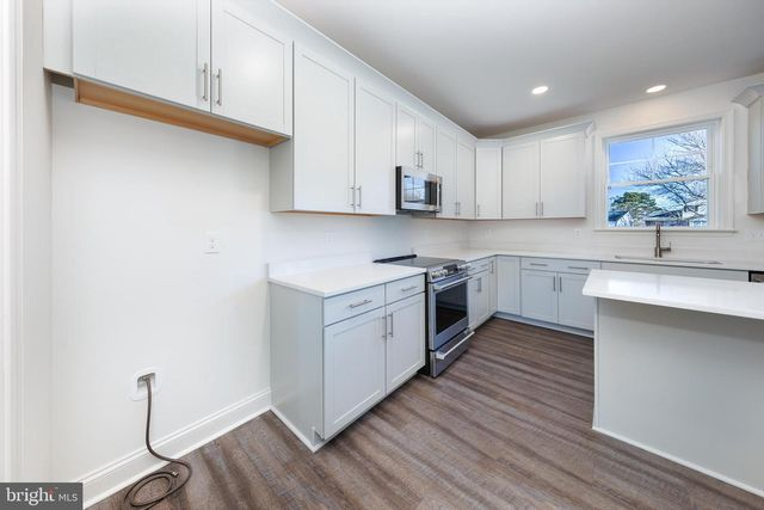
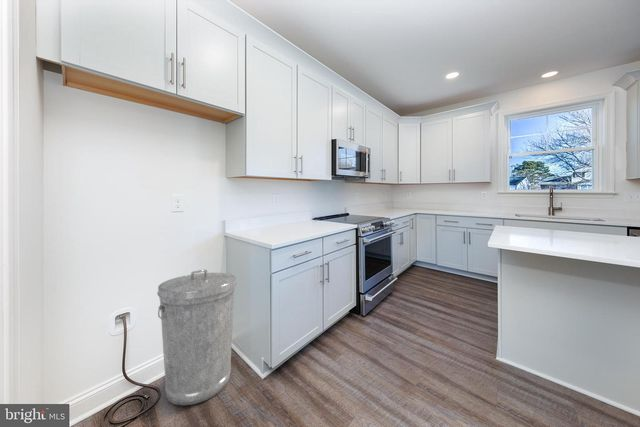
+ trash can [156,268,237,406]
